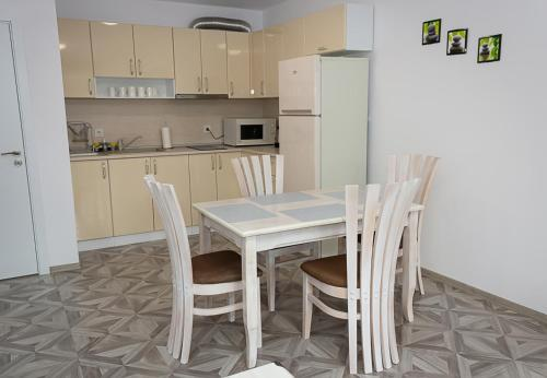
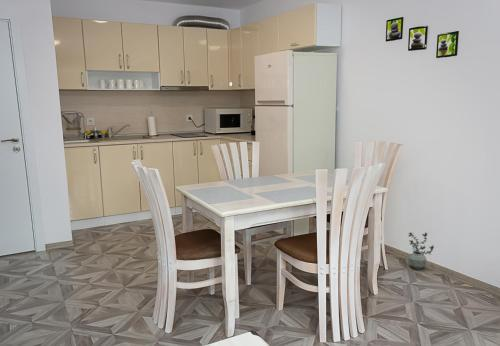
+ potted plant [407,231,435,271]
